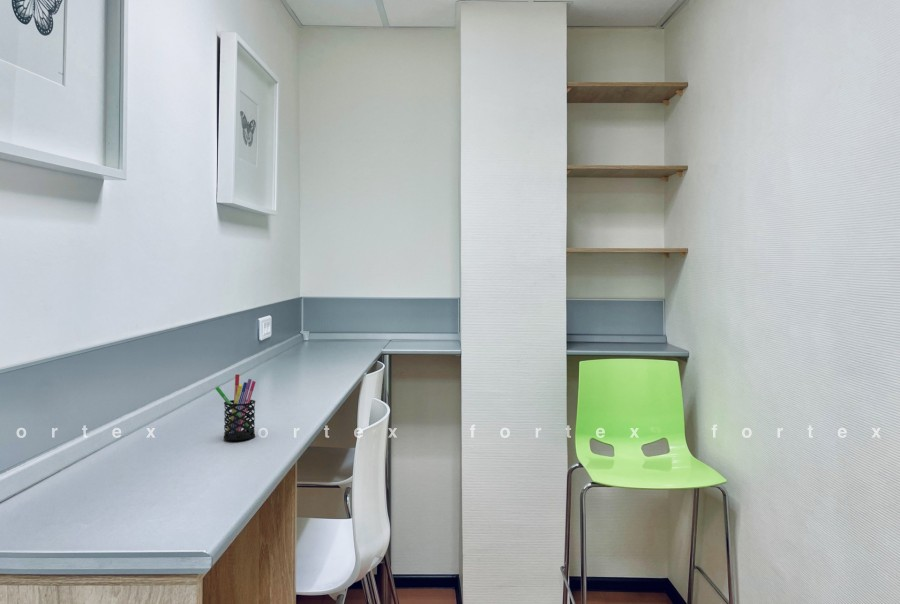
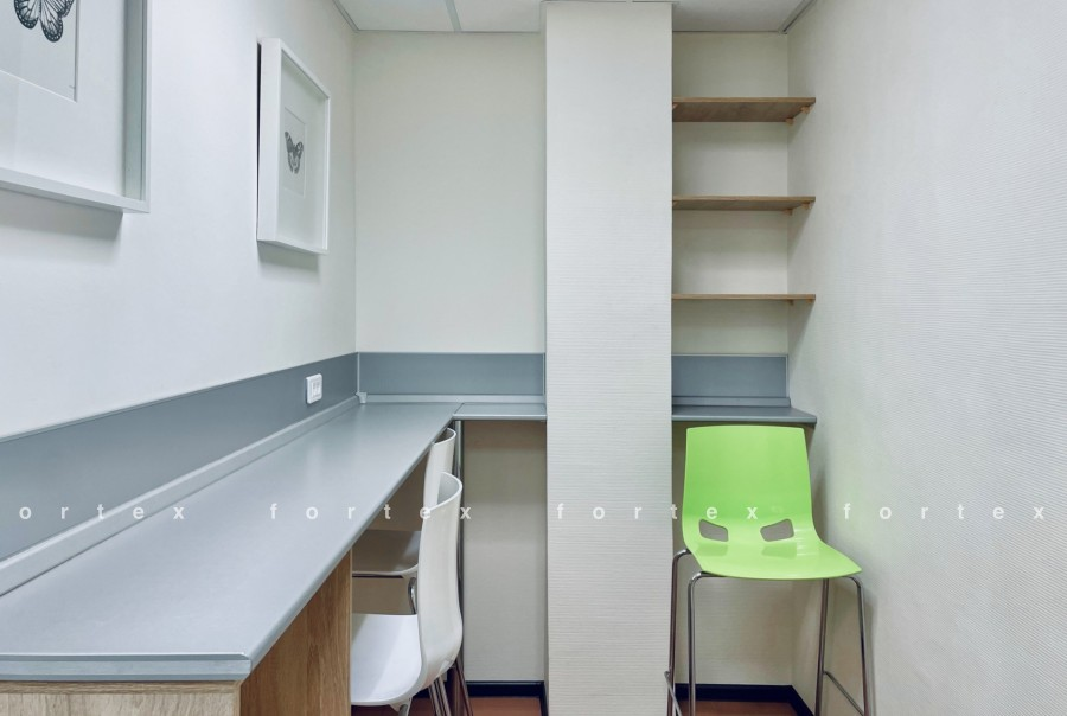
- pen holder [214,373,257,441]
